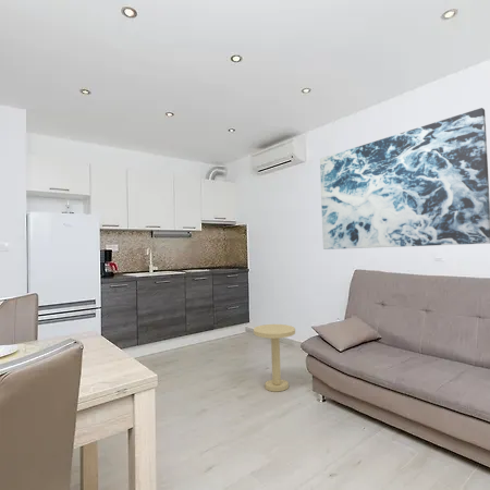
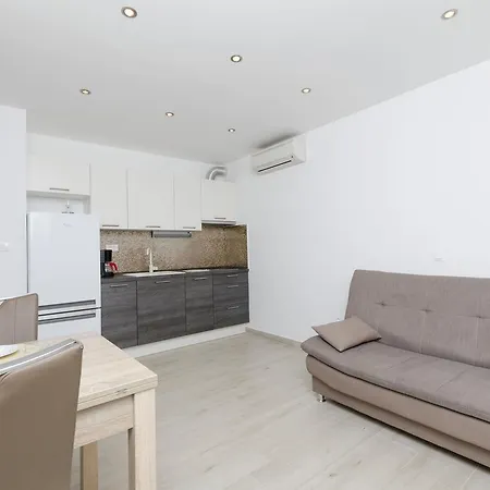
- wall art [319,107,490,250]
- side table [253,323,296,392]
